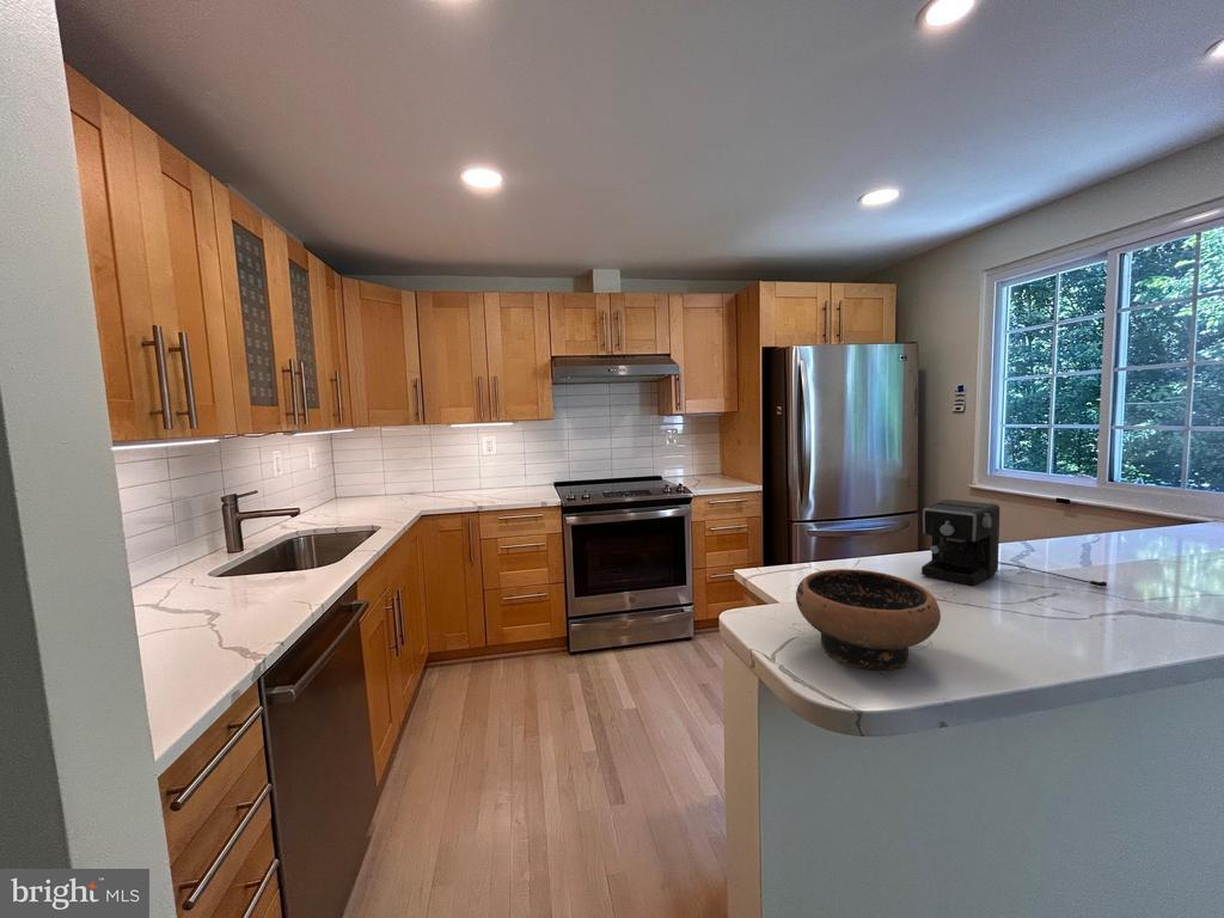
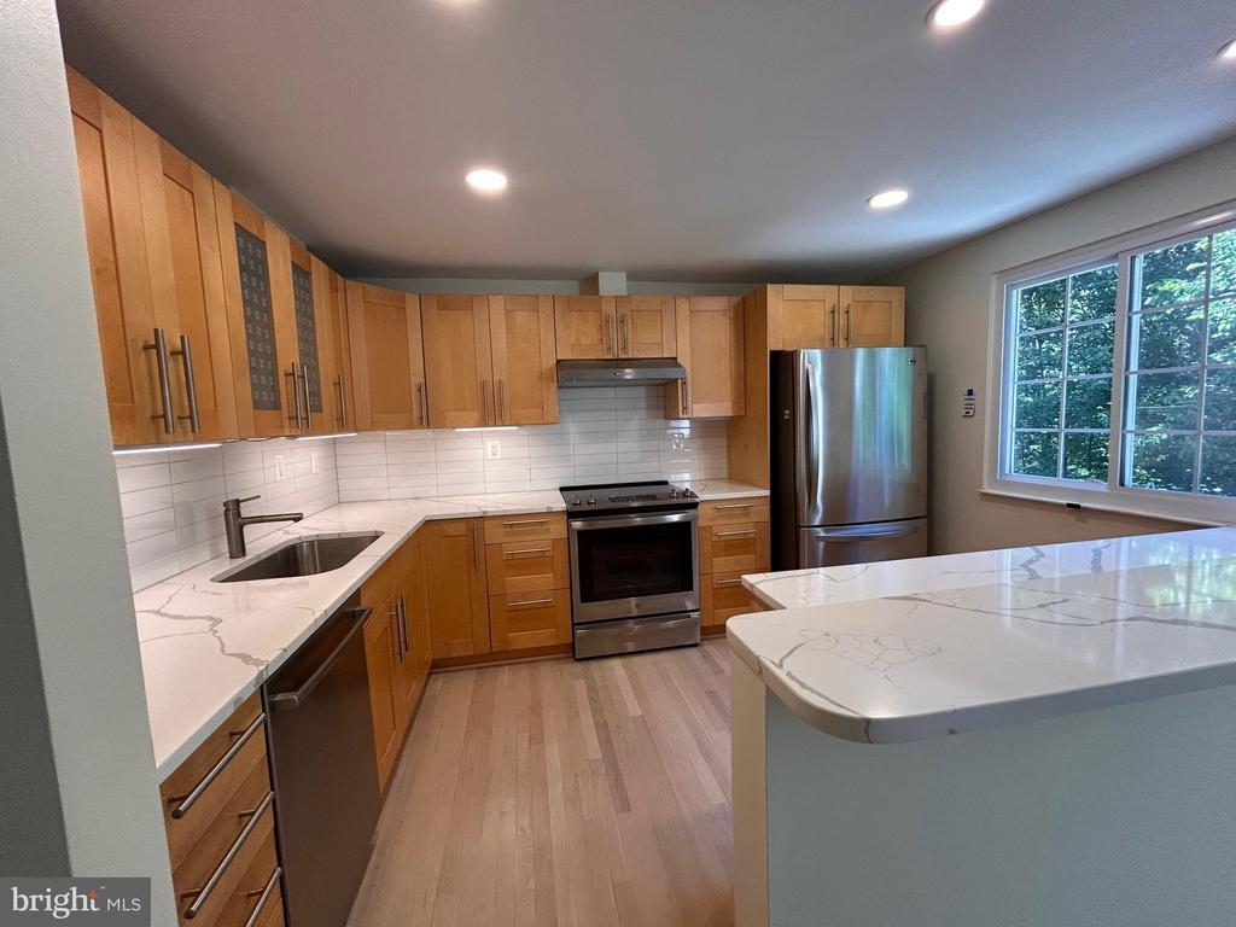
- coffee maker [920,498,1108,588]
- bowl [795,568,942,671]
